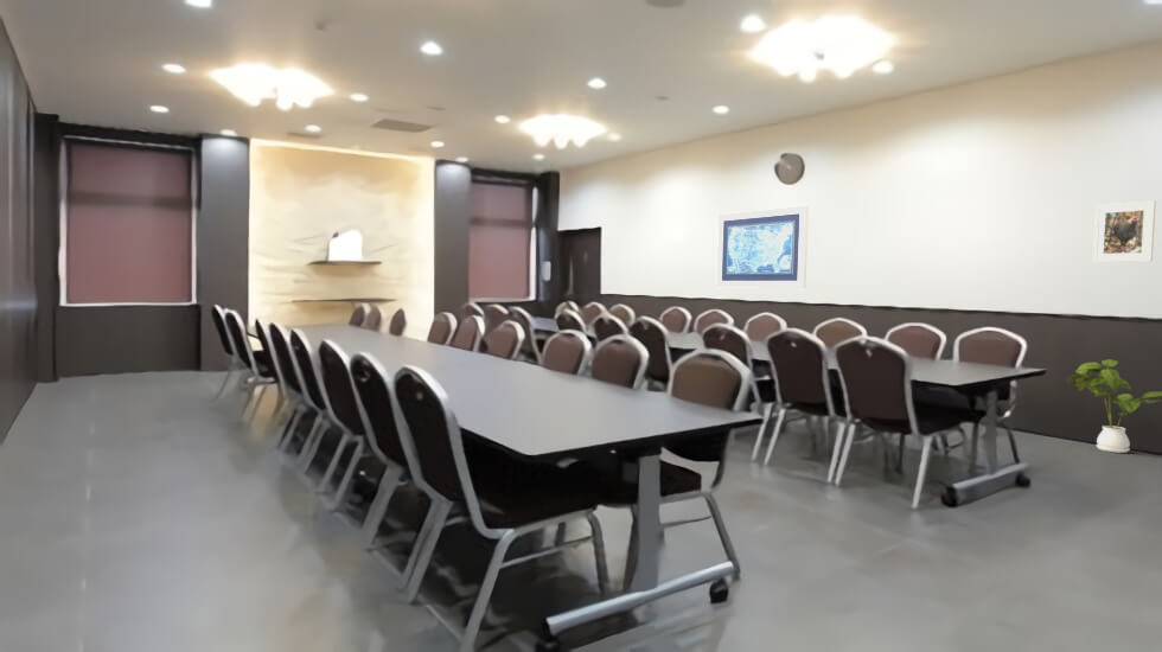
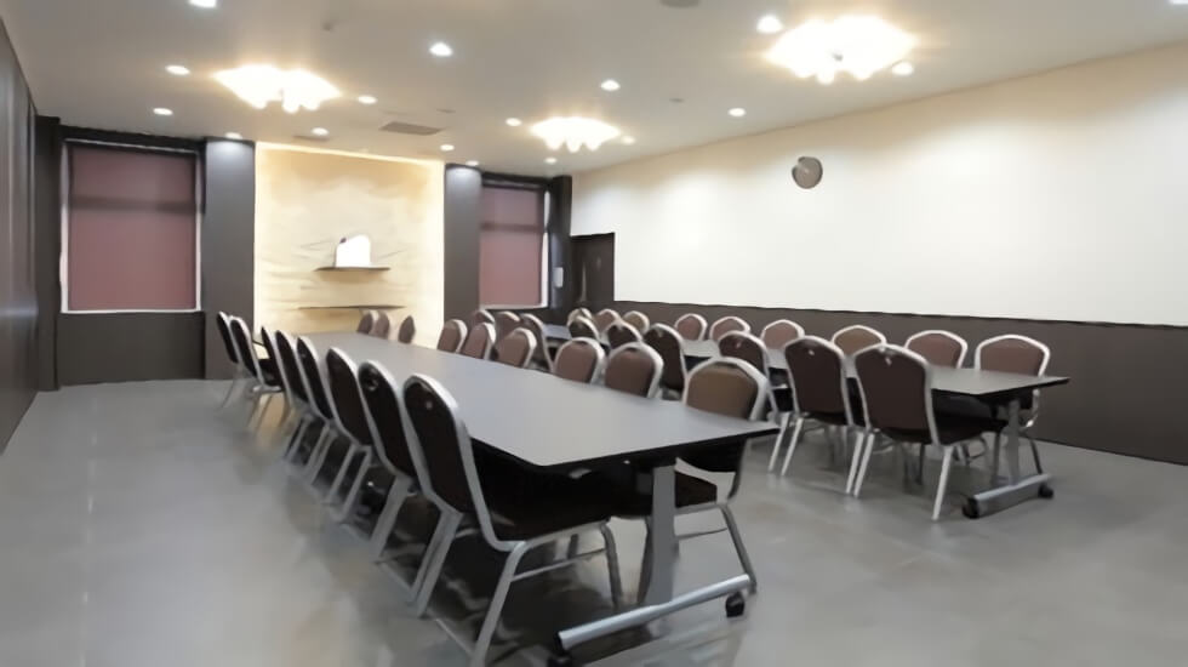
- house plant [1066,358,1162,454]
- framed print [1092,199,1157,263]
- wall art [716,205,810,289]
